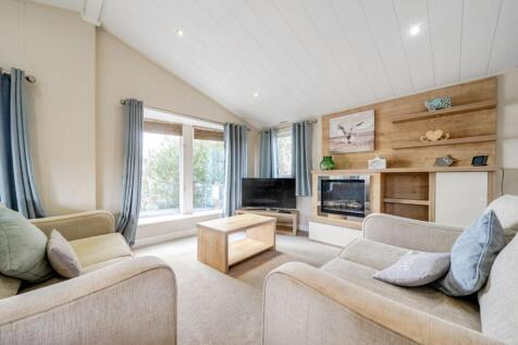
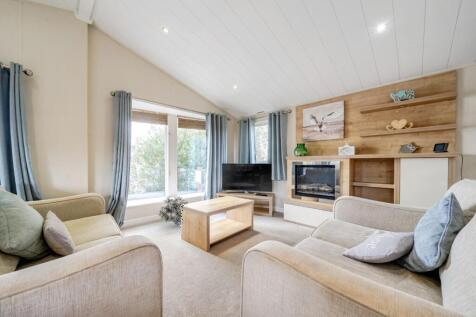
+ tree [157,196,188,226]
